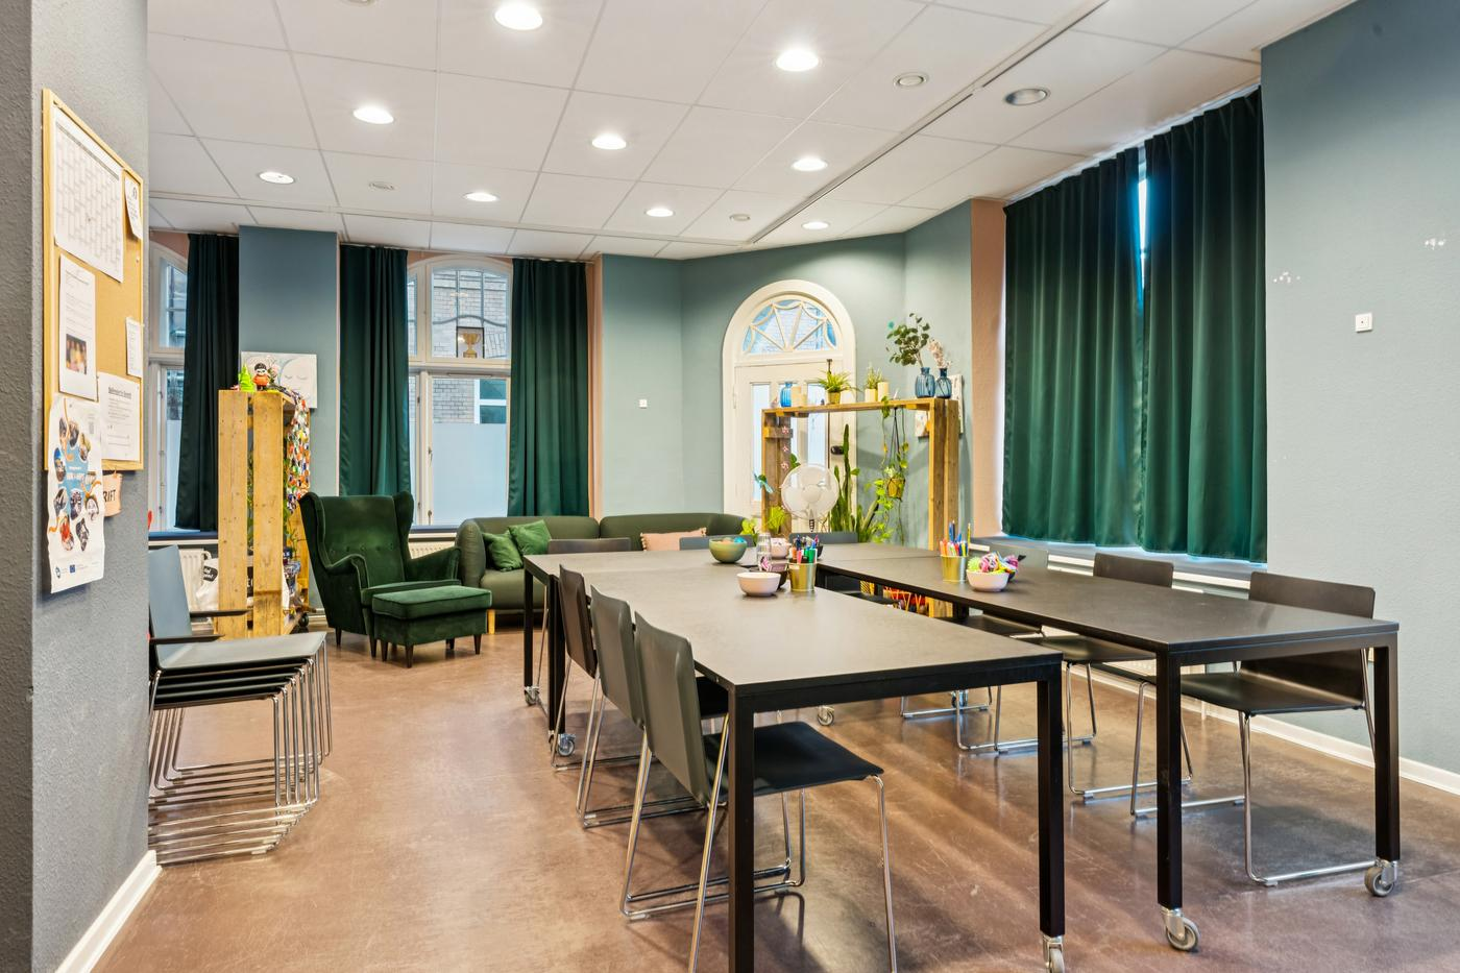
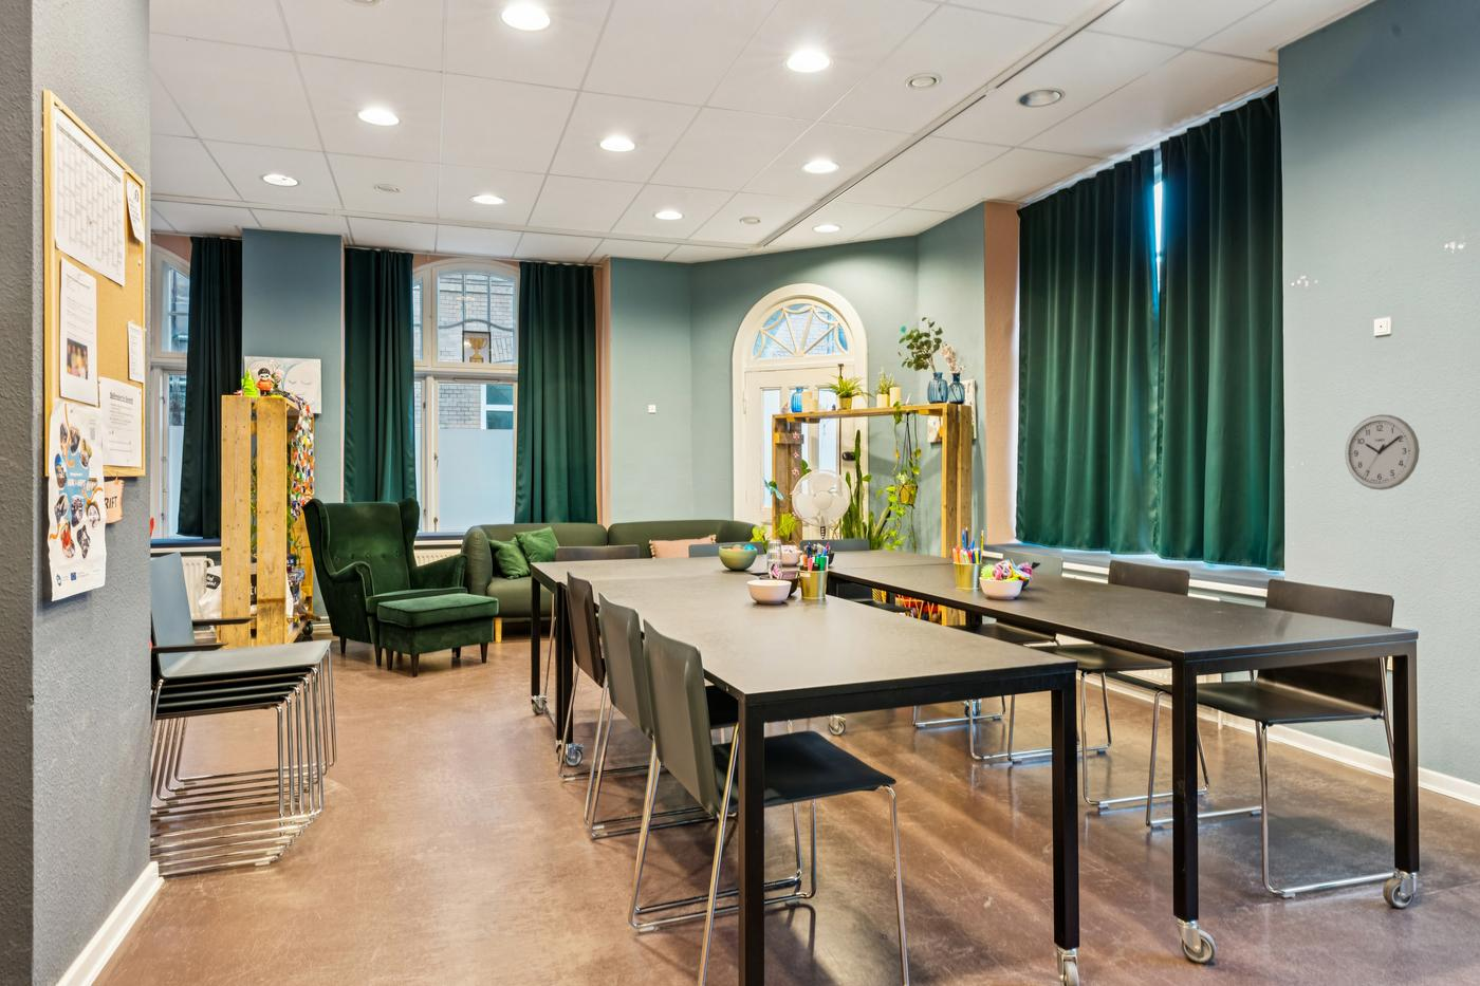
+ wall clock [1344,413,1421,492]
